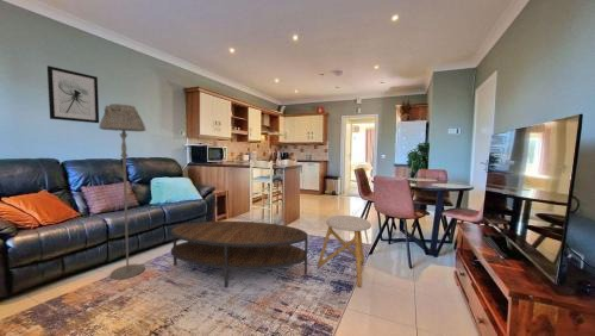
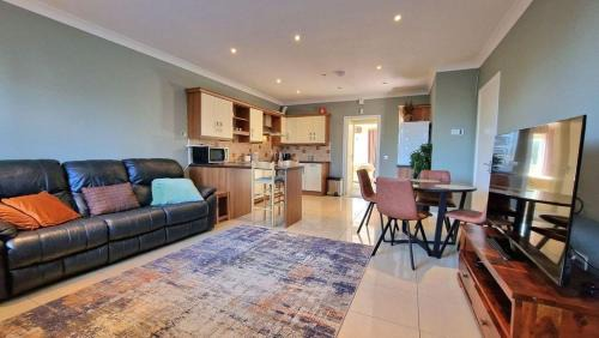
- stool [317,214,372,288]
- wall art [46,64,100,124]
- coffee table [169,220,309,288]
- floor lamp [98,102,146,281]
